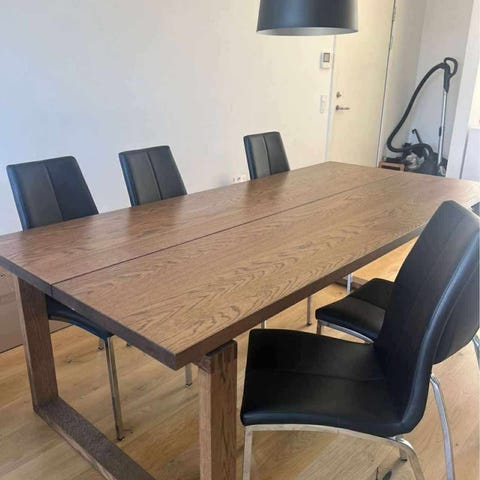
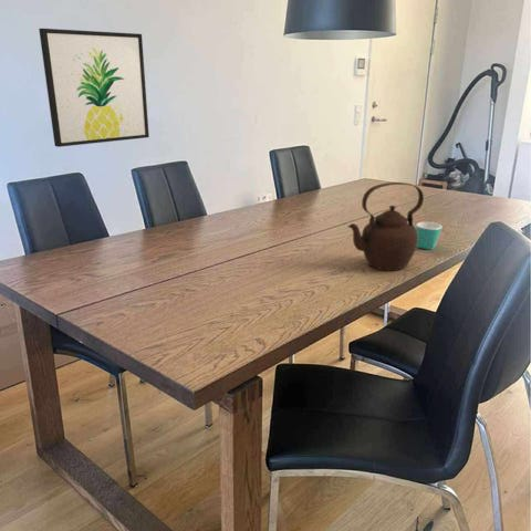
+ mug [415,221,444,251]
+ teapot [347,181,425,272]
+ wall art [38,28,150,148]
